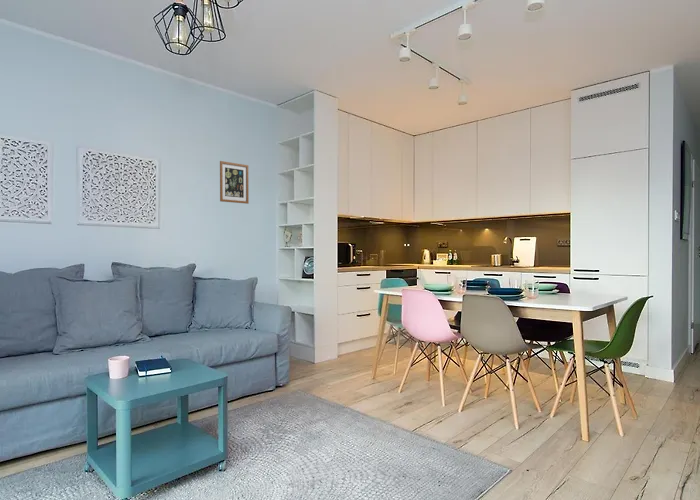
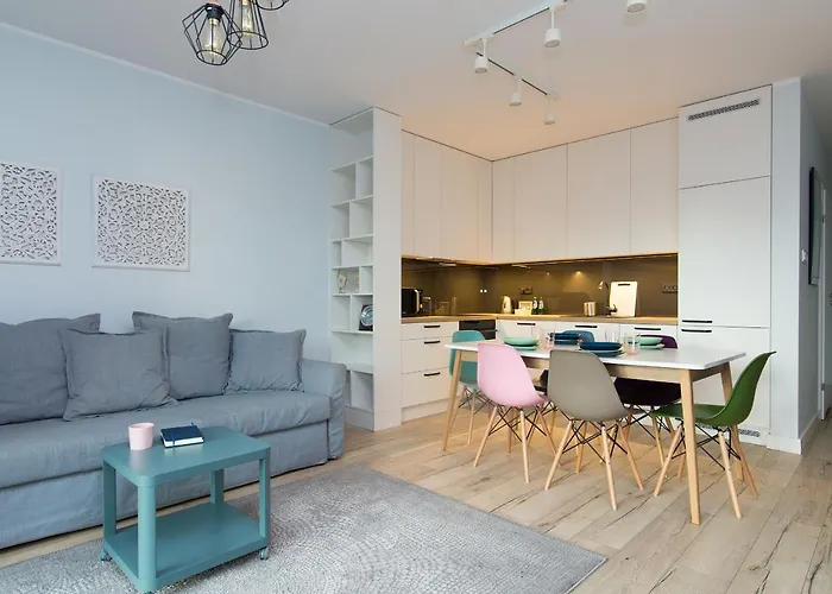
- wall art [219,160,250,205]
